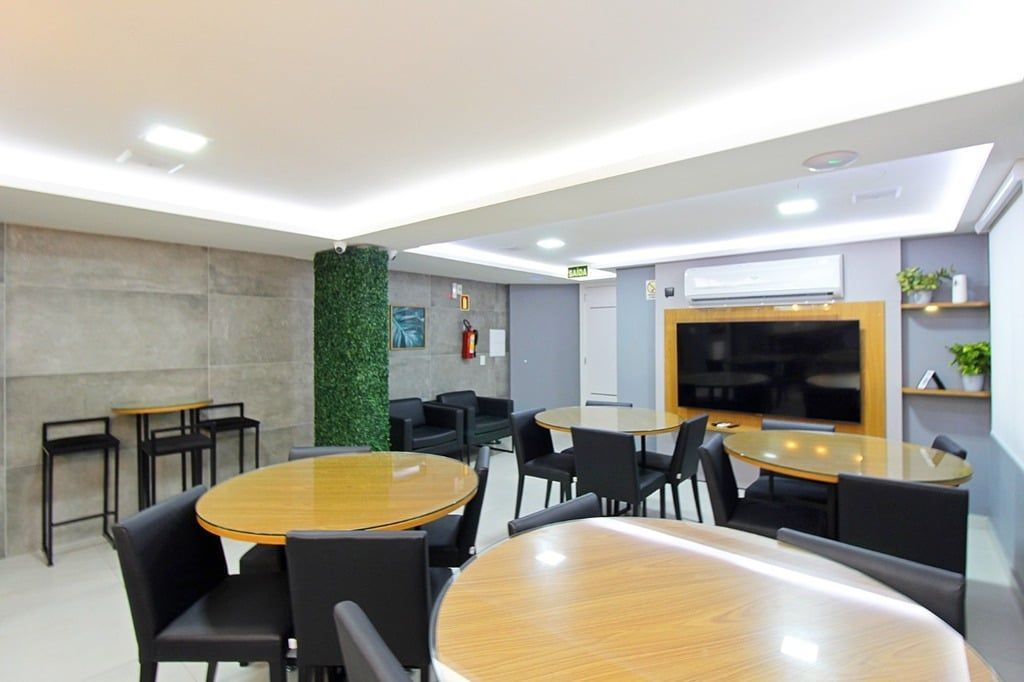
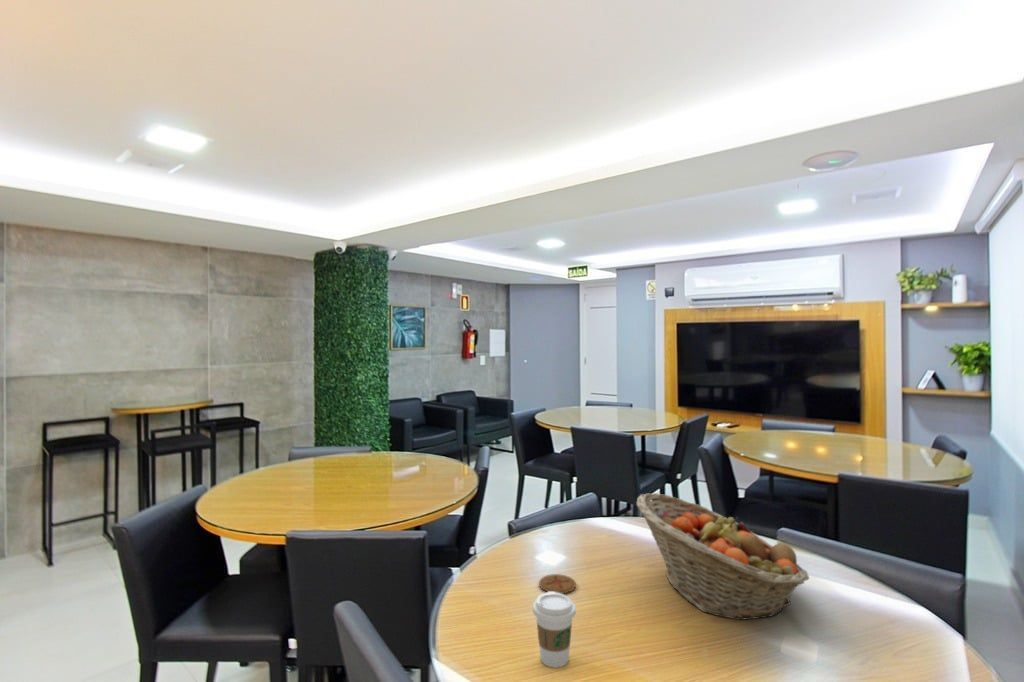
+ coffee cup [532,592,577,668]
+ fruit basket [636,492,810,621]
+ coaster [538,573,577,595]
